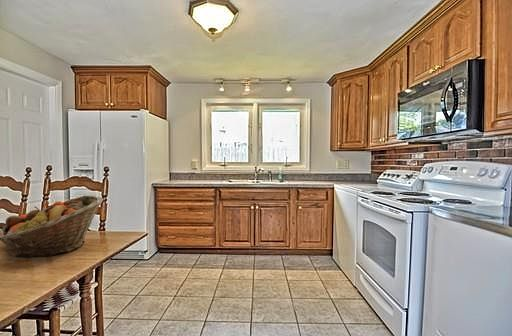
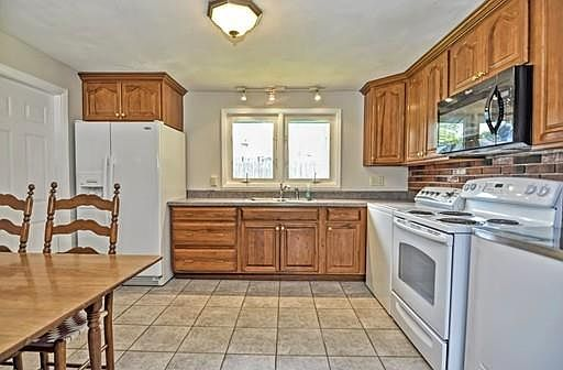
- fruit basket [0,195,105,258]
